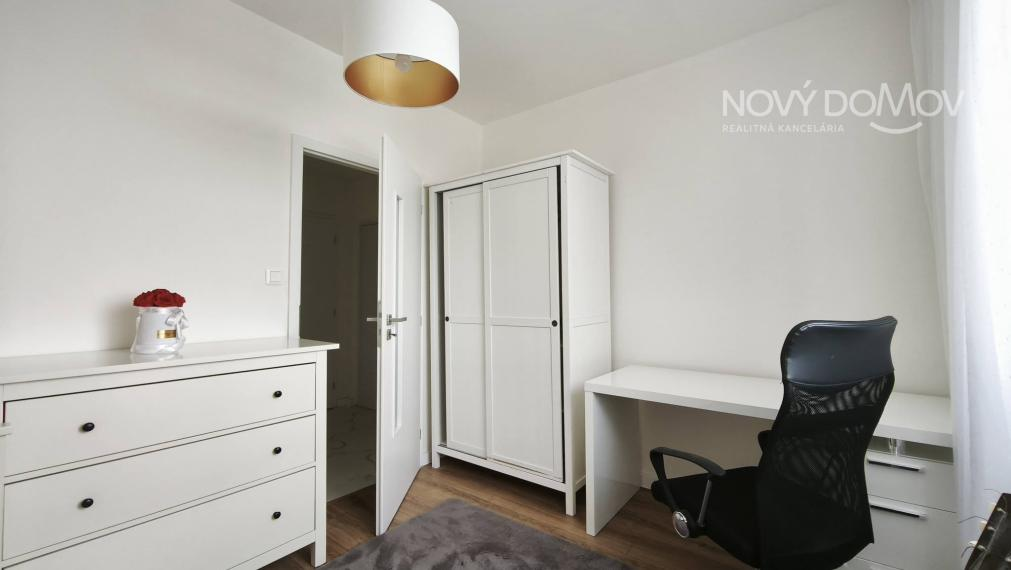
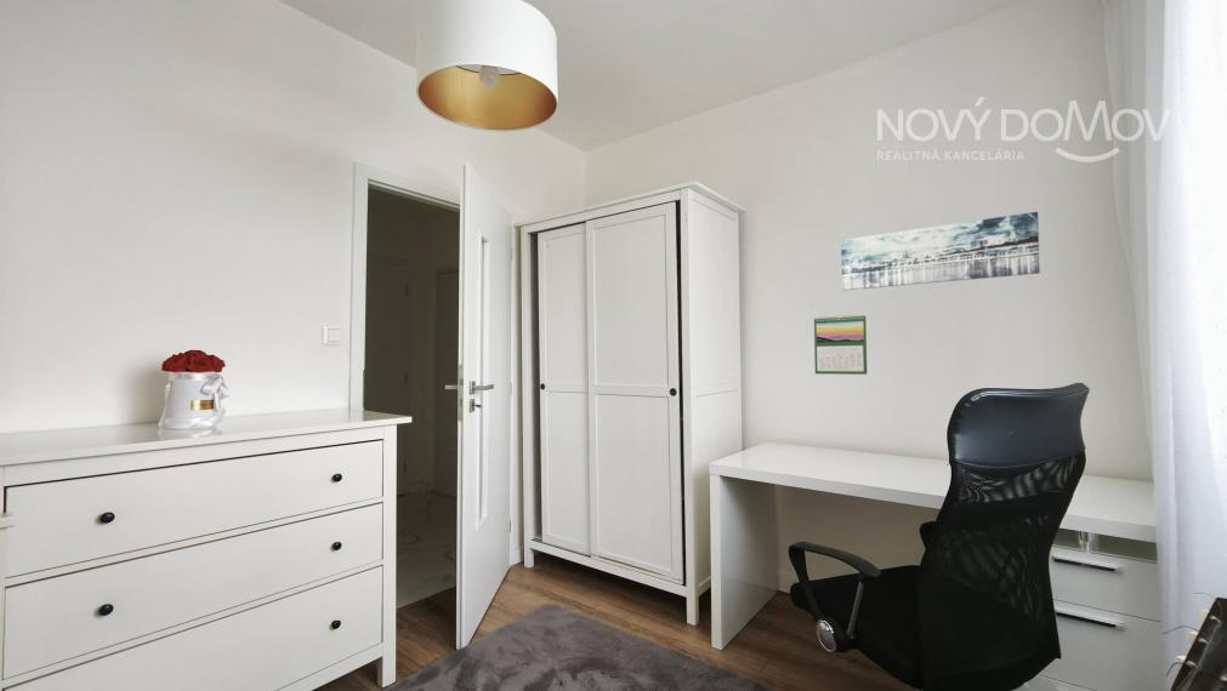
+ calendar [813,314,868,376]
+ wall art [840,211,1041,291]
